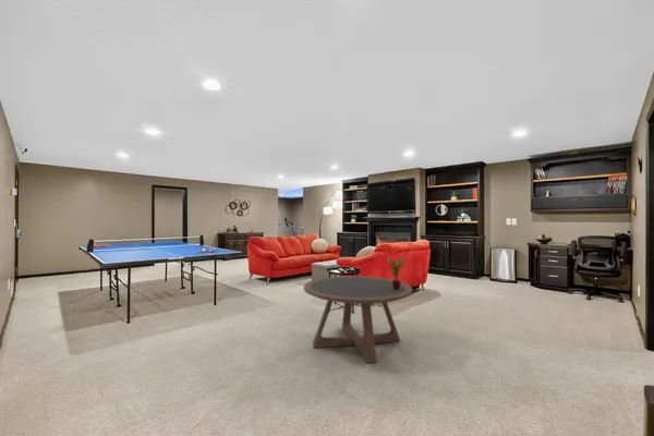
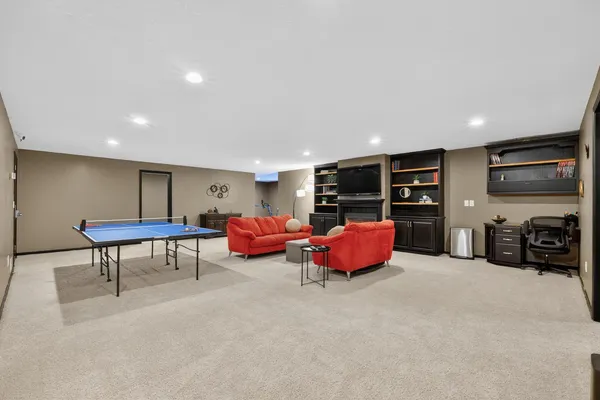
- coffee table [303,275,413,364]
- potted plant [386,257,408,290]
